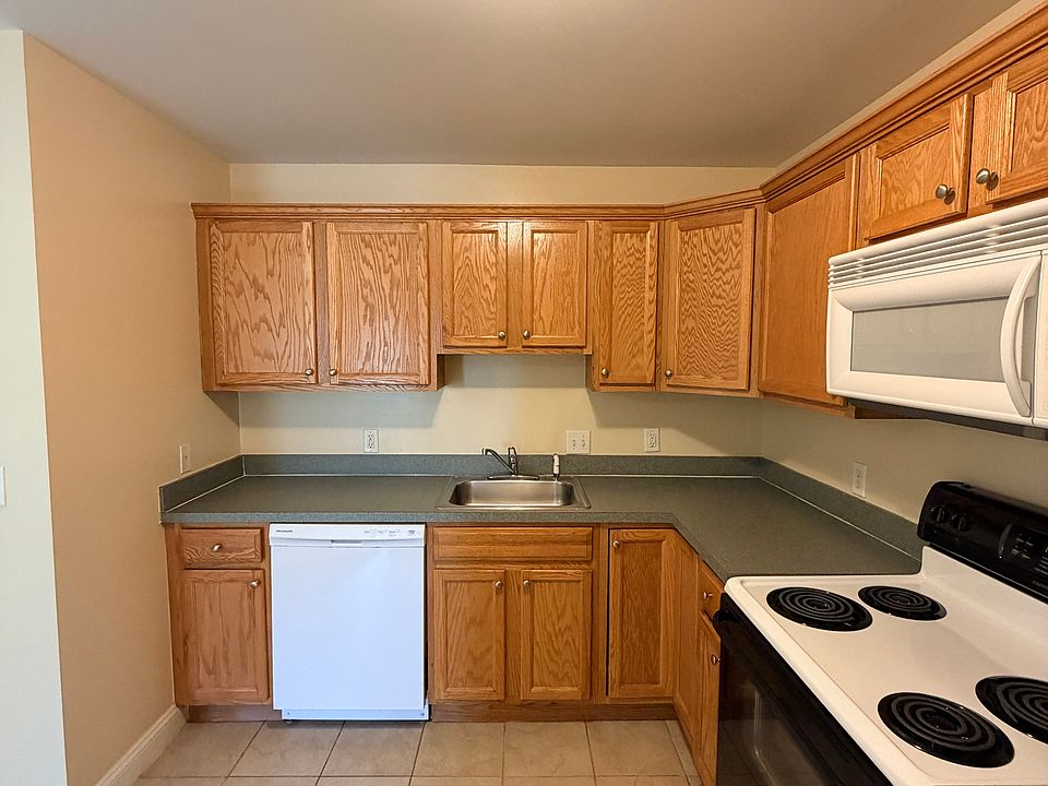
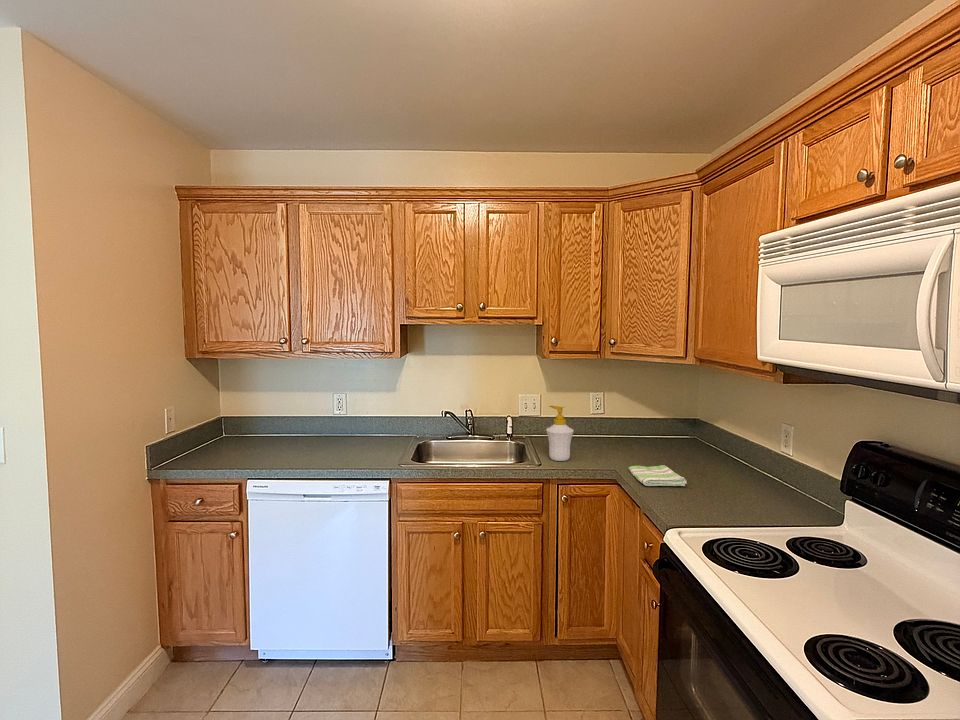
+ soap bottle [545,405,575,462]
+ dish towel [627,464,688,487]
